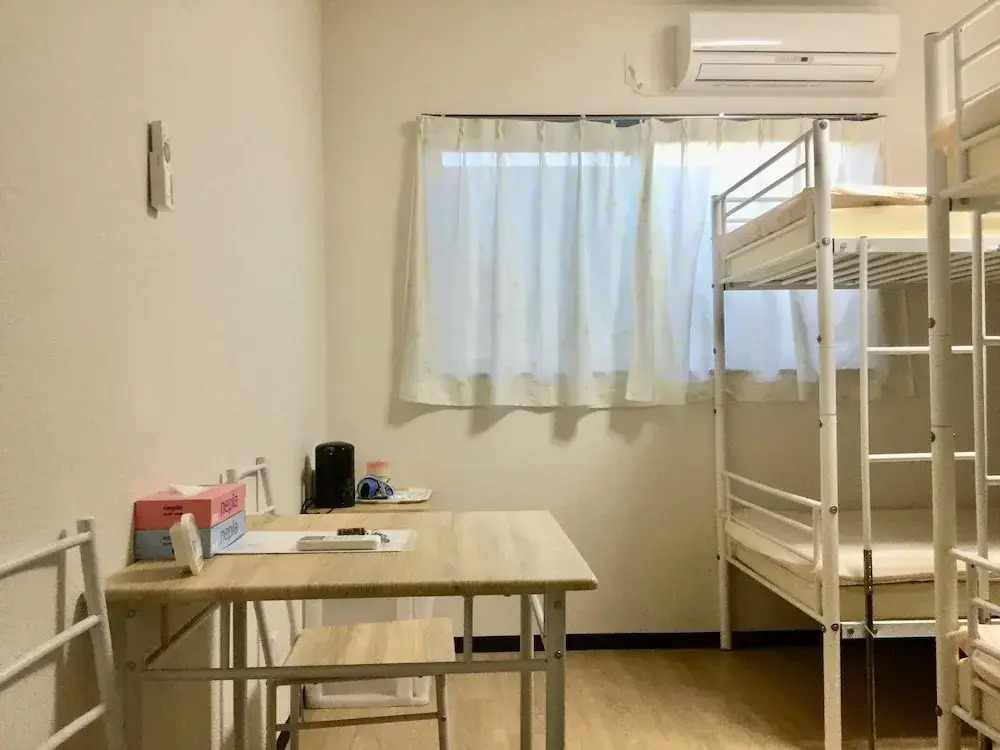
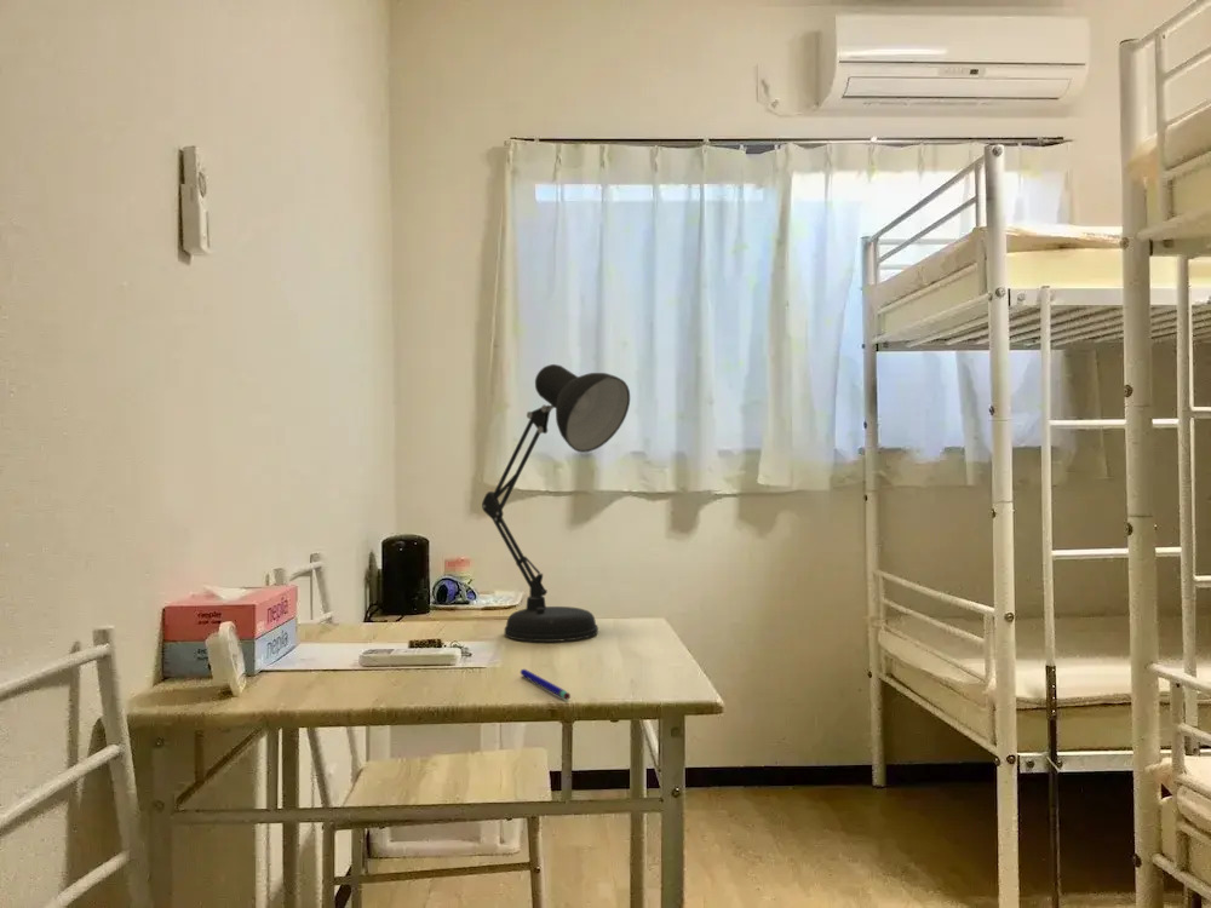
+ desk lamp [481,363,631,643]
+ pen [520,668,572,700]
